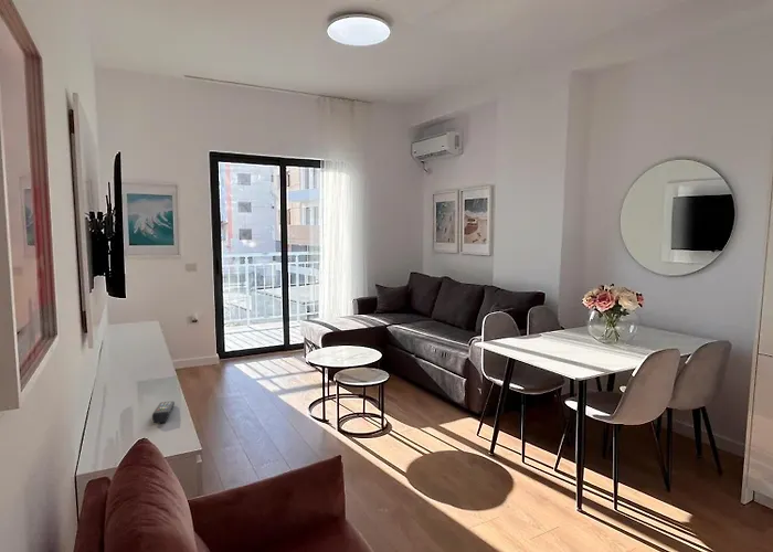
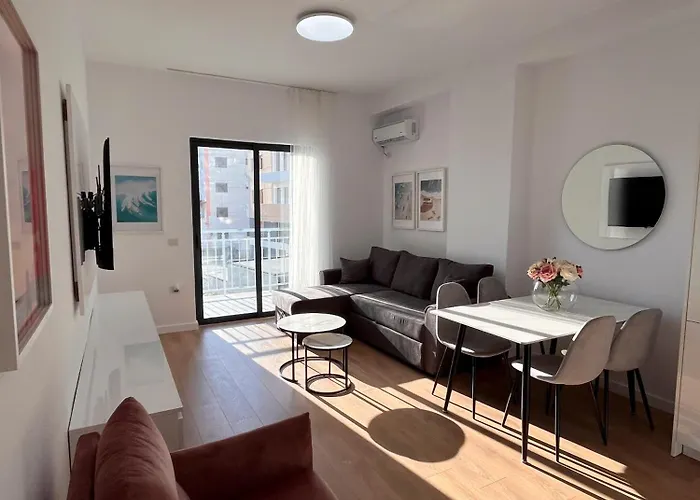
- remote control [151,400,176,424]
